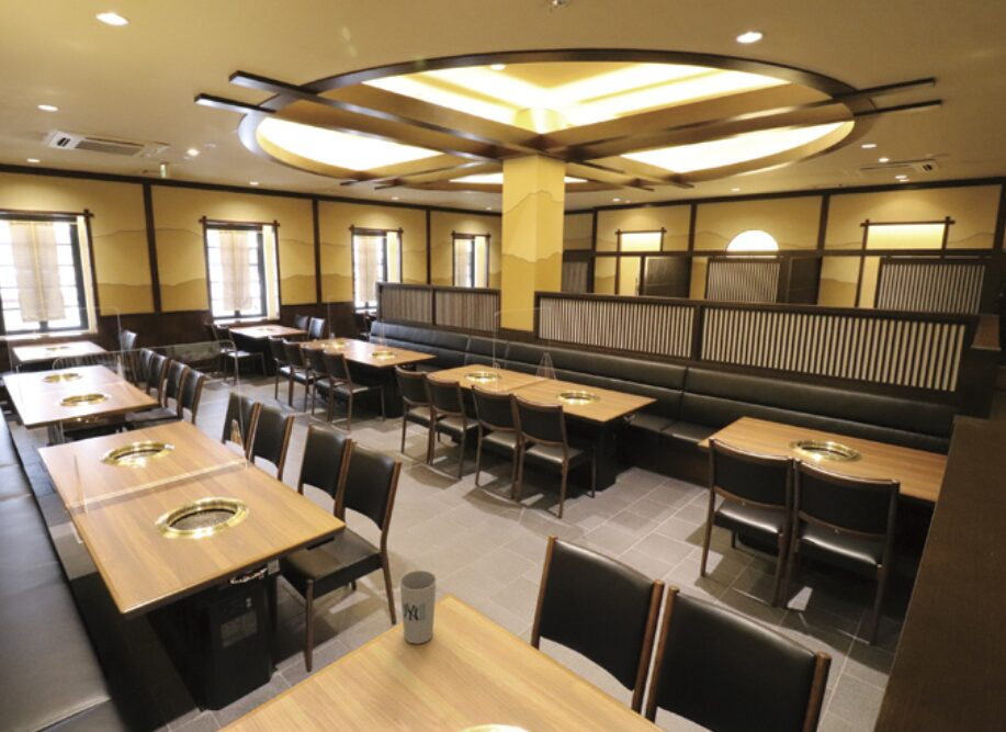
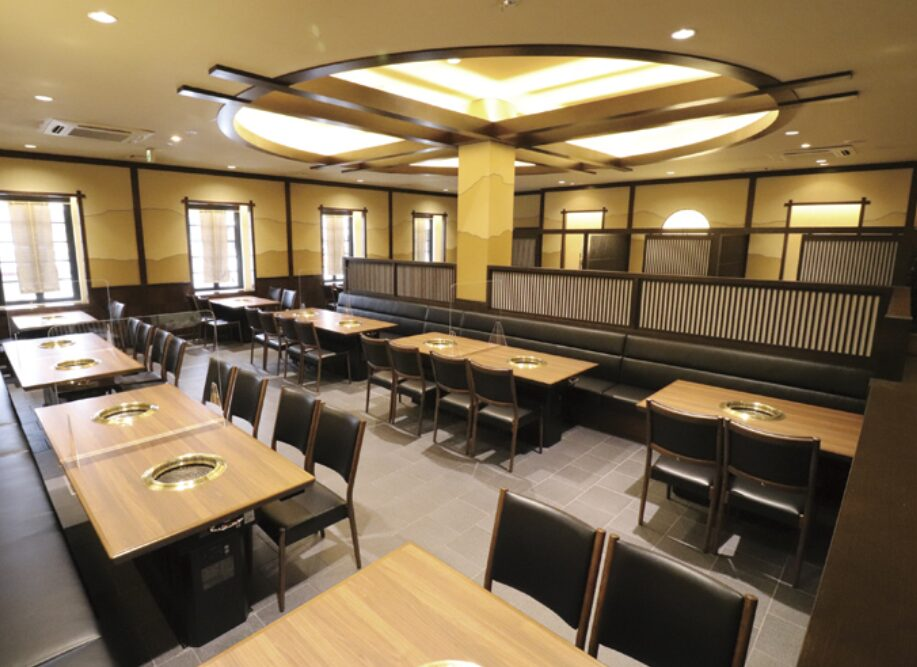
- cup [398,570,438,644]
